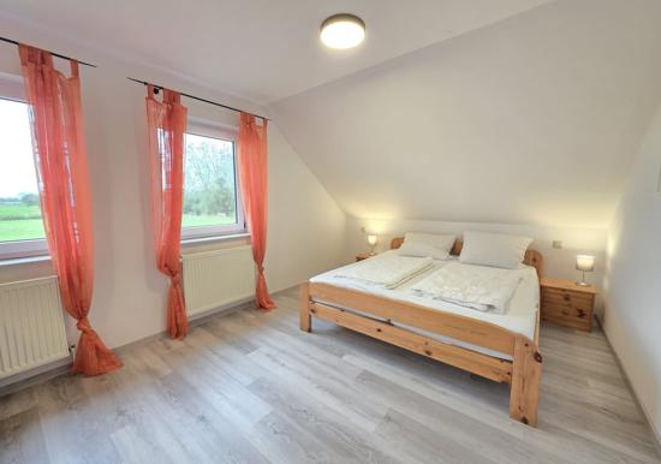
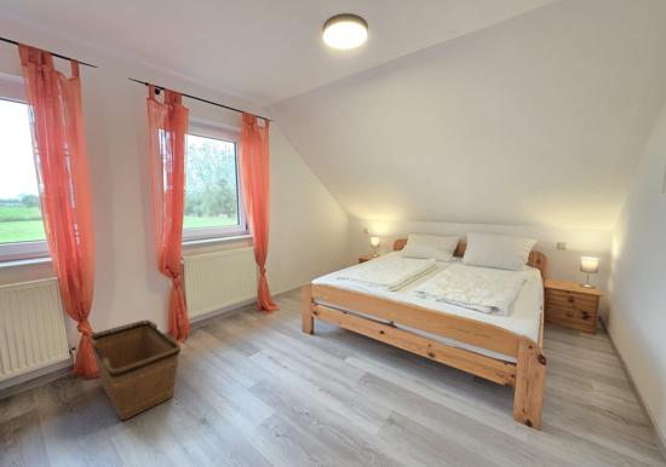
+ bicycle basket [87,319,182,421]
